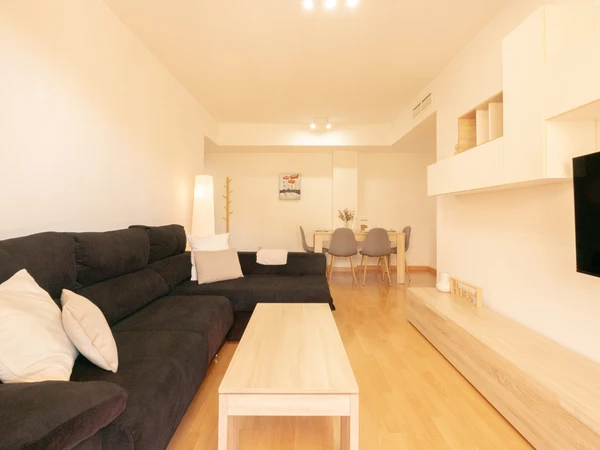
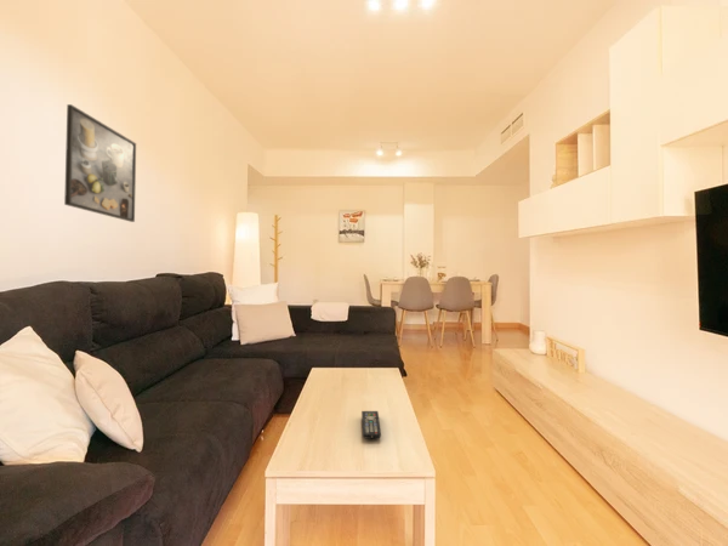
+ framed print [63,103,137,223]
+ remote control [360,410,382,439]
